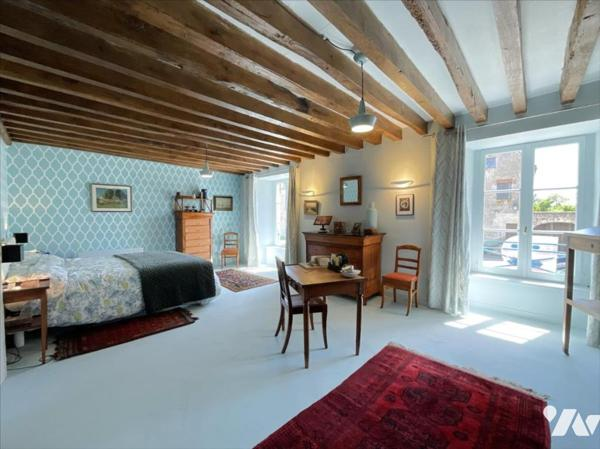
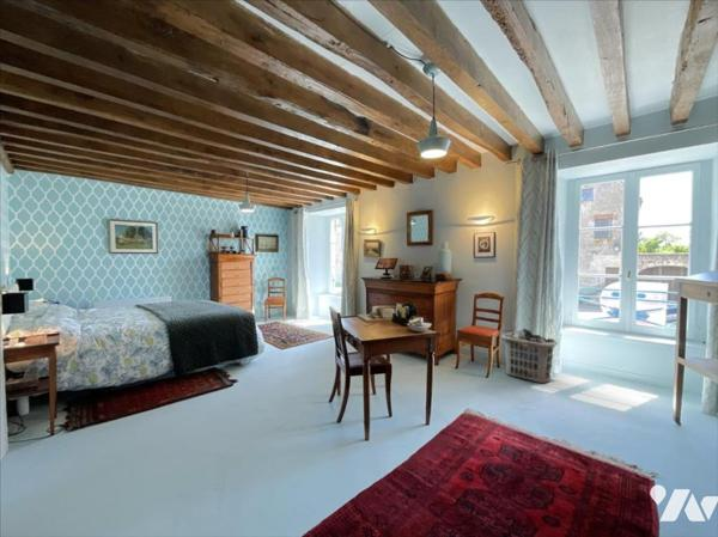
+ clothes hamper [500,328,559,384]
